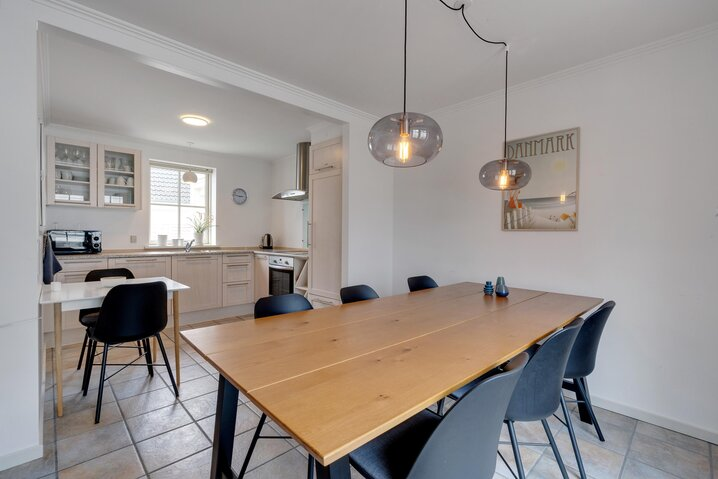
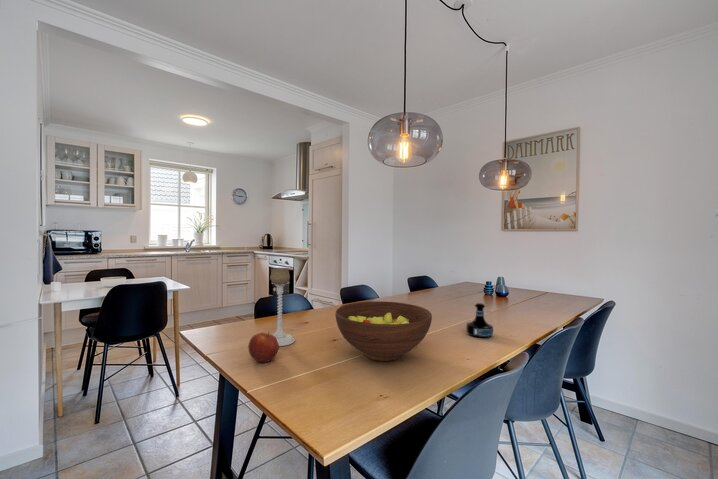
+ apple [247,331,280,364]
+ candle holder [269,267,296,347]
+ tequila bottle [465,302,494,339]
+ fruit bowl [334,300,433,362]
